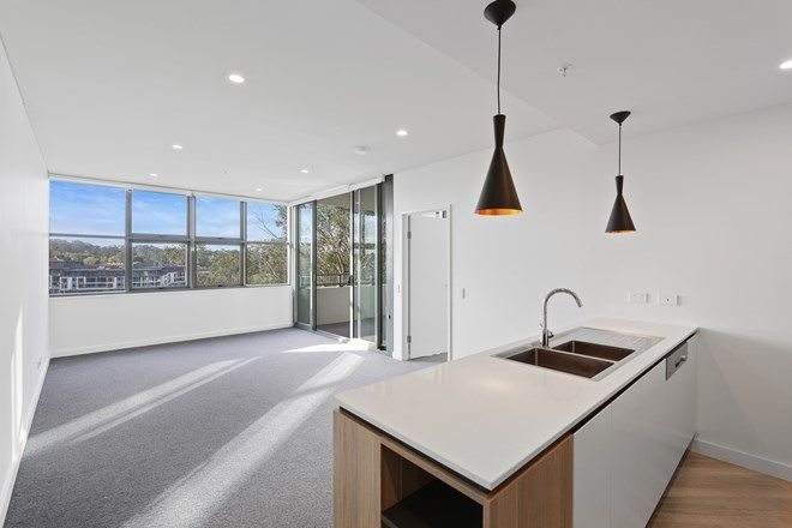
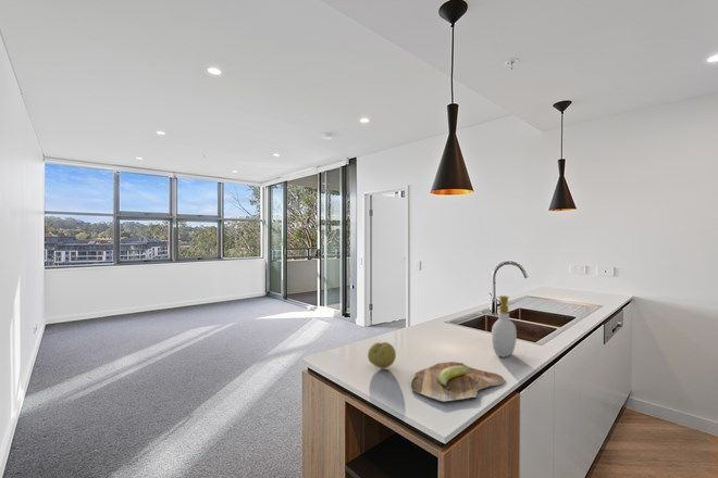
+ soap bottle [491,294,518,357]
+ fruit [367,341,397,369]
+ cutting board [410,361,505,402]
